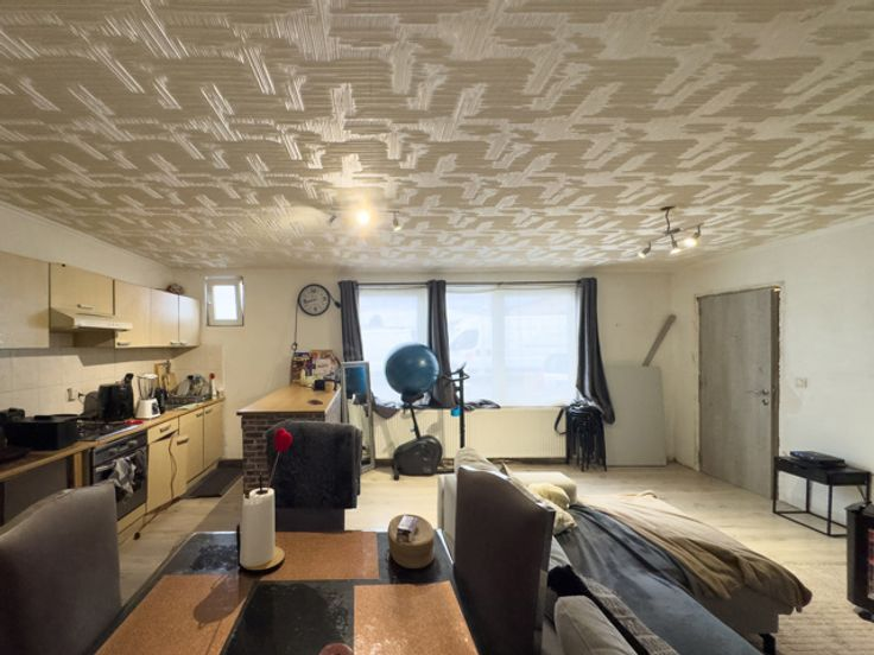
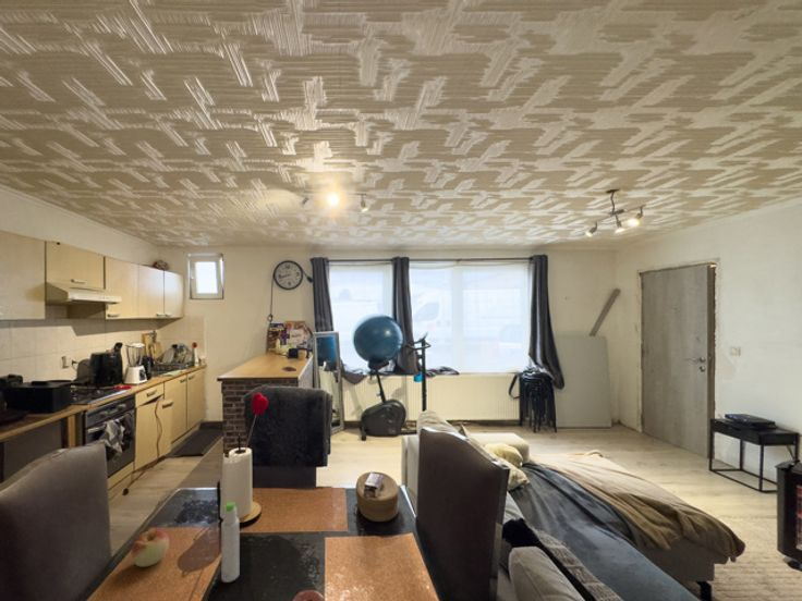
+ apple [131,528,170,568]
+ bottle [220,501,240,584]
